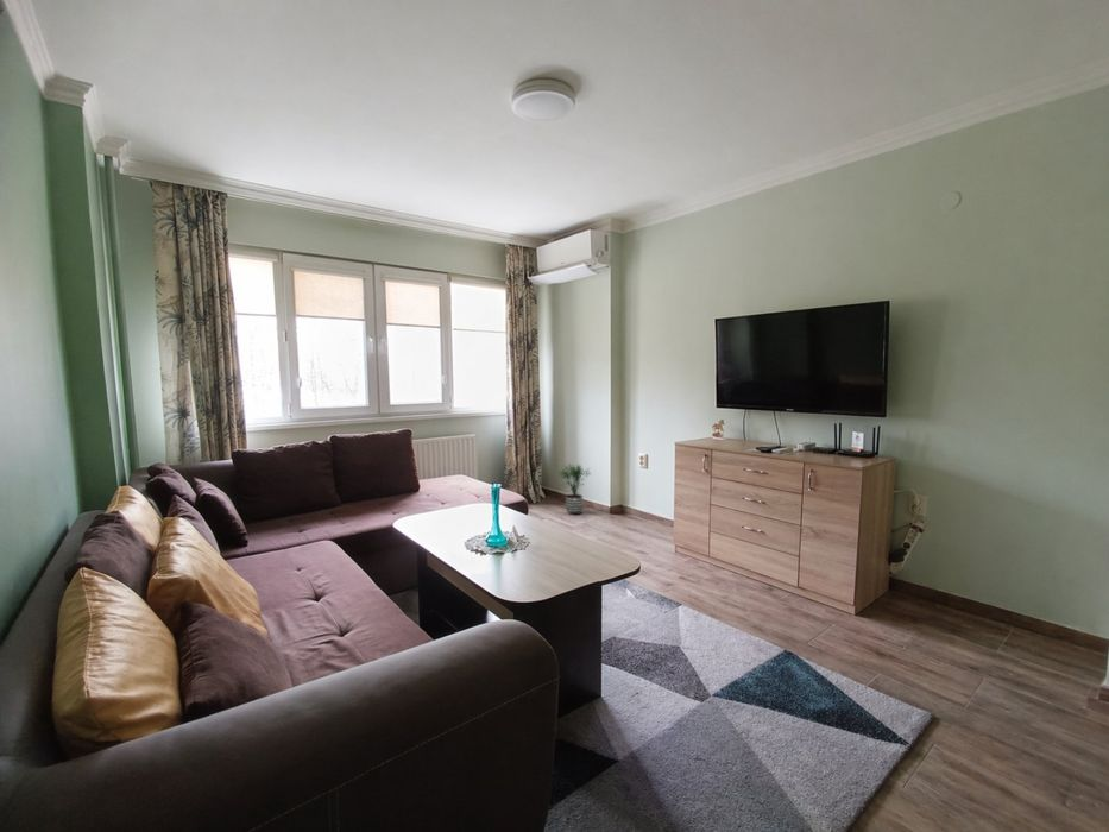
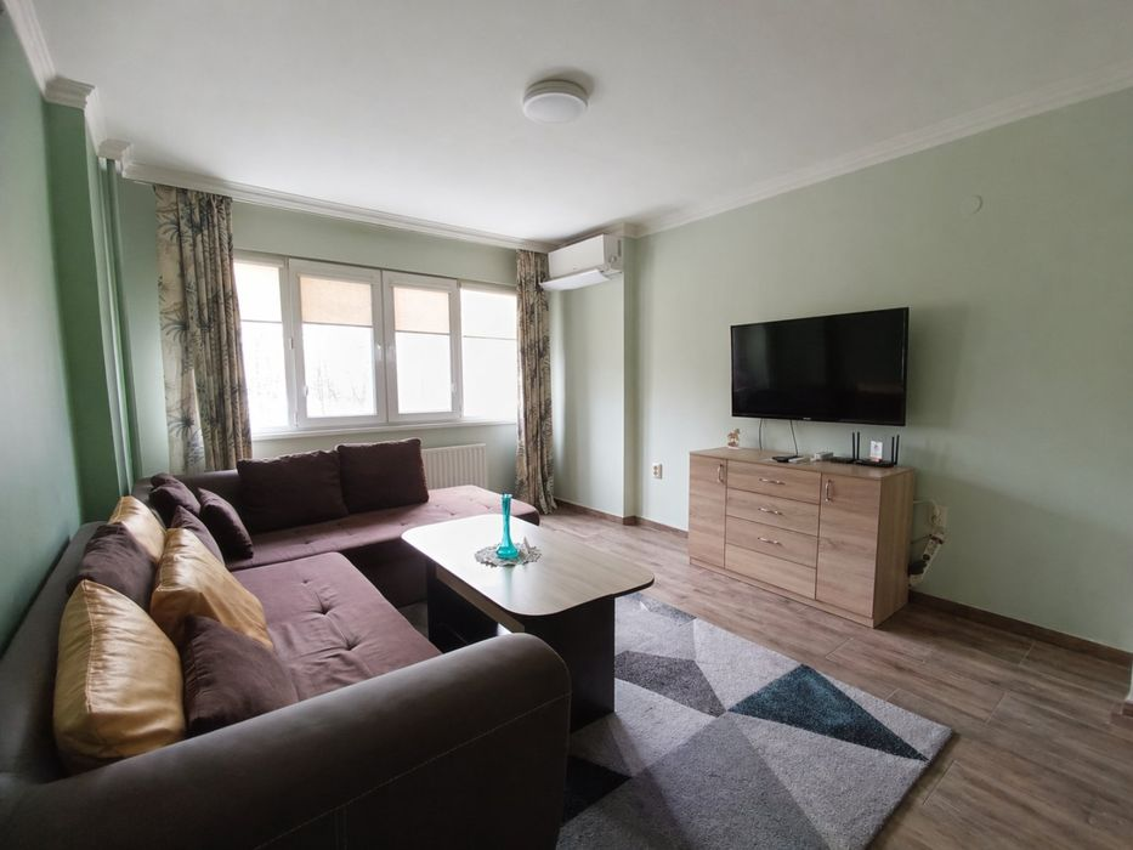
- potted plant [555,464,593,516]
